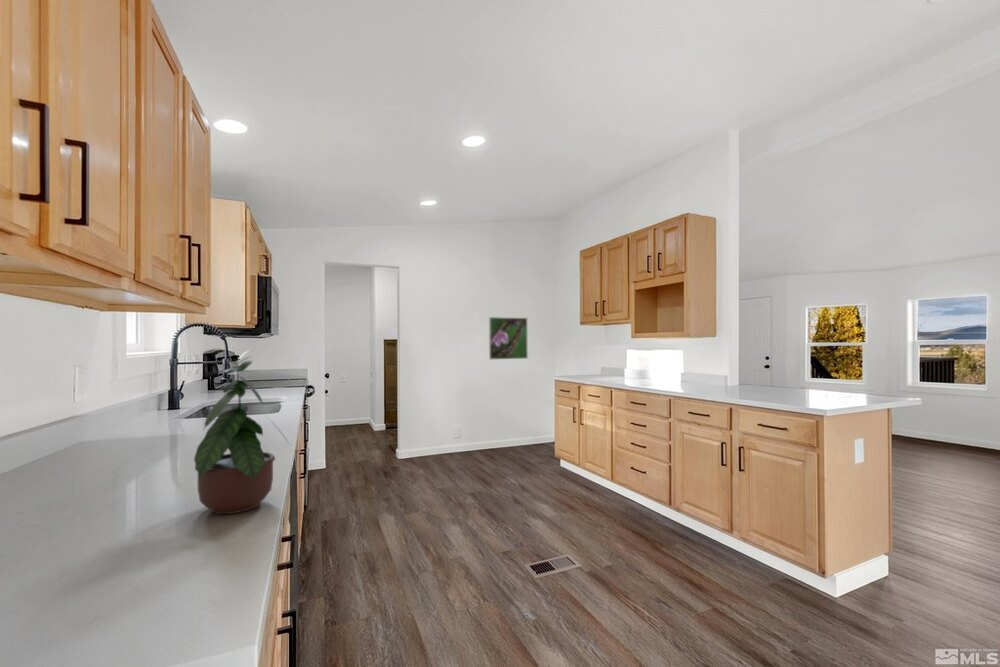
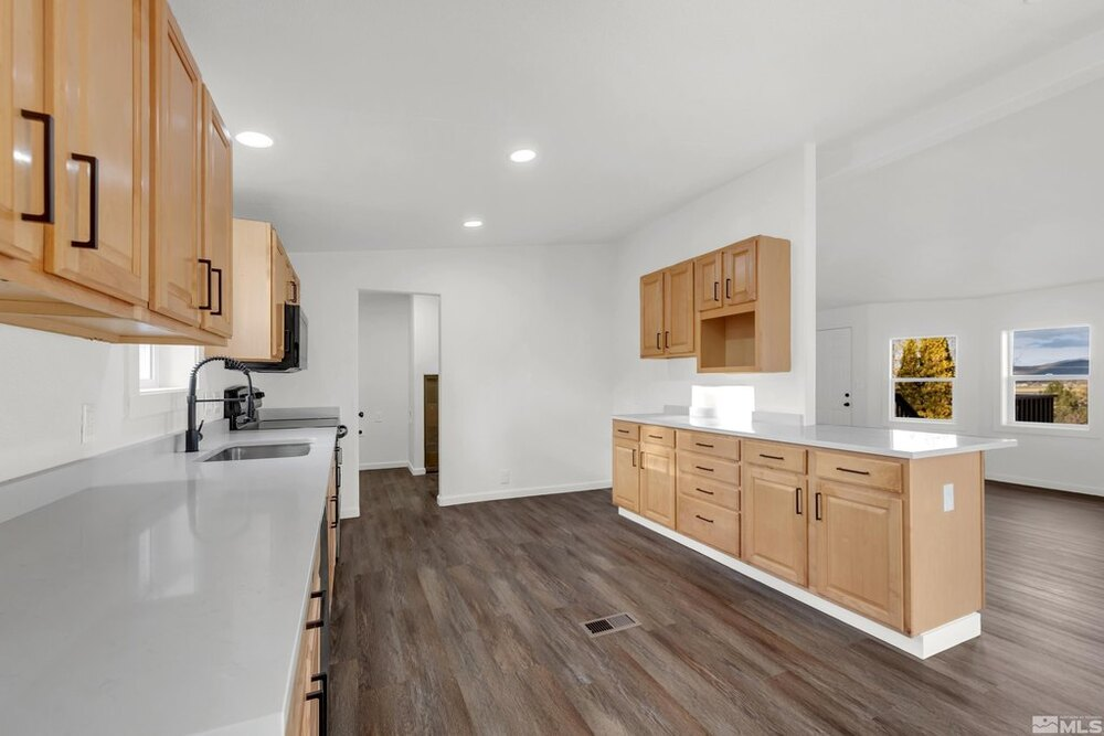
- potted plant [193,349,290,515]
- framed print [488,316,529,361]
